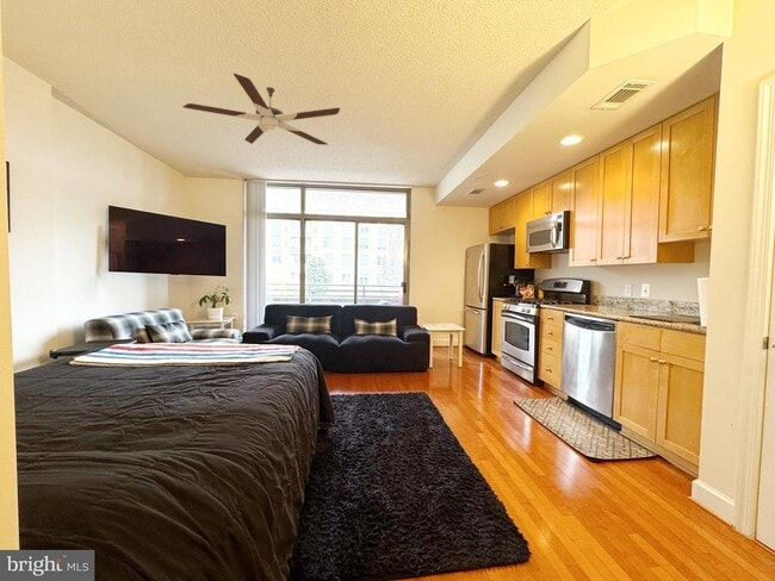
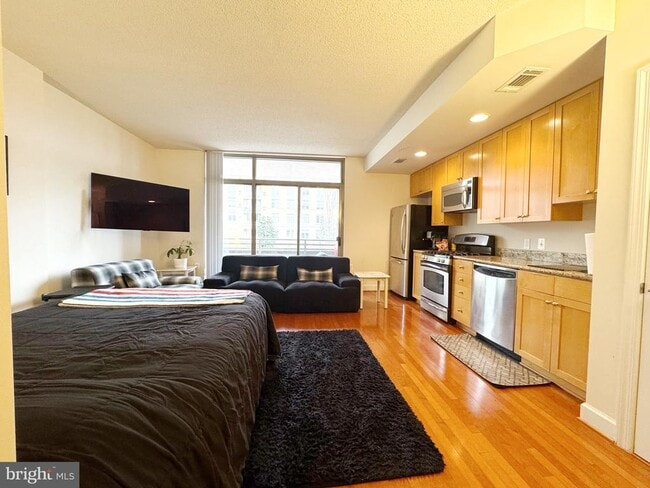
- ceiling fan [181,73,341,146]
